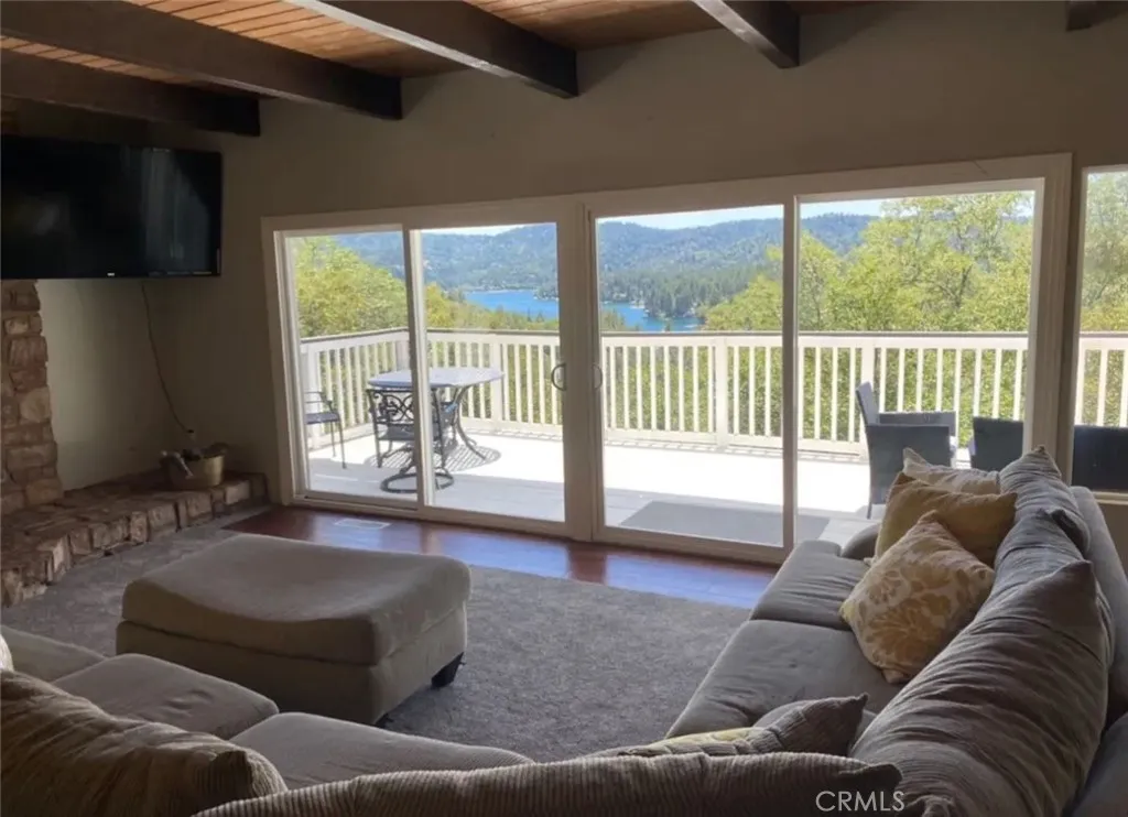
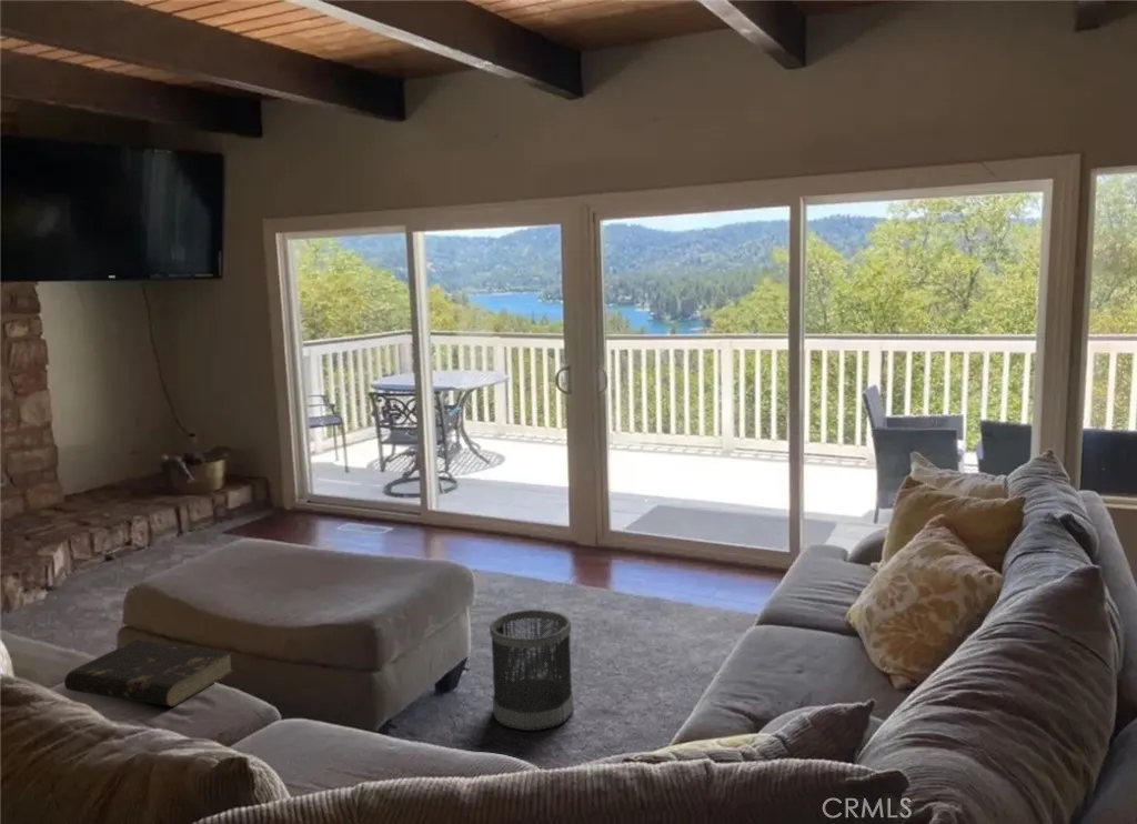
+ book [63,639,235,707]
+ wastebasket [489,609,574,732]
